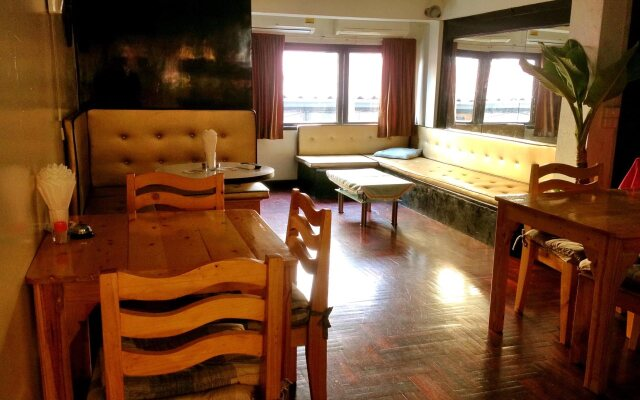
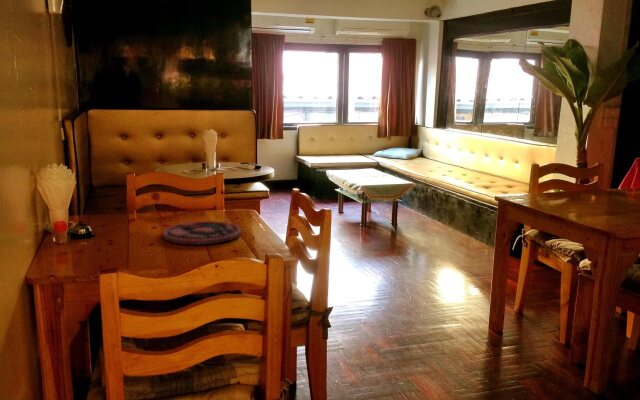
+ plate [162,220,242,245]
